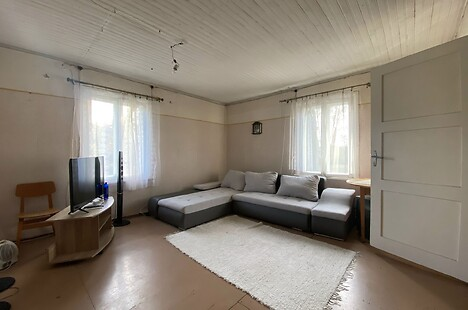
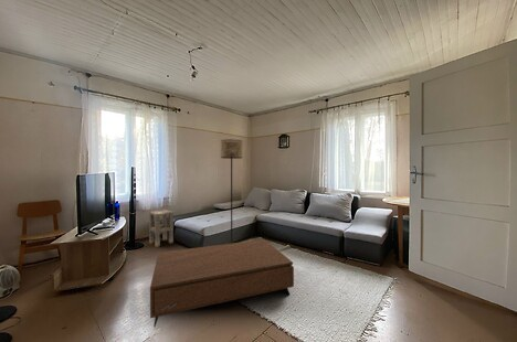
+ side table [148,209,175,248]
+ coffee table [149,238,295,328]
+ floor lamp [220,138,243,244]
